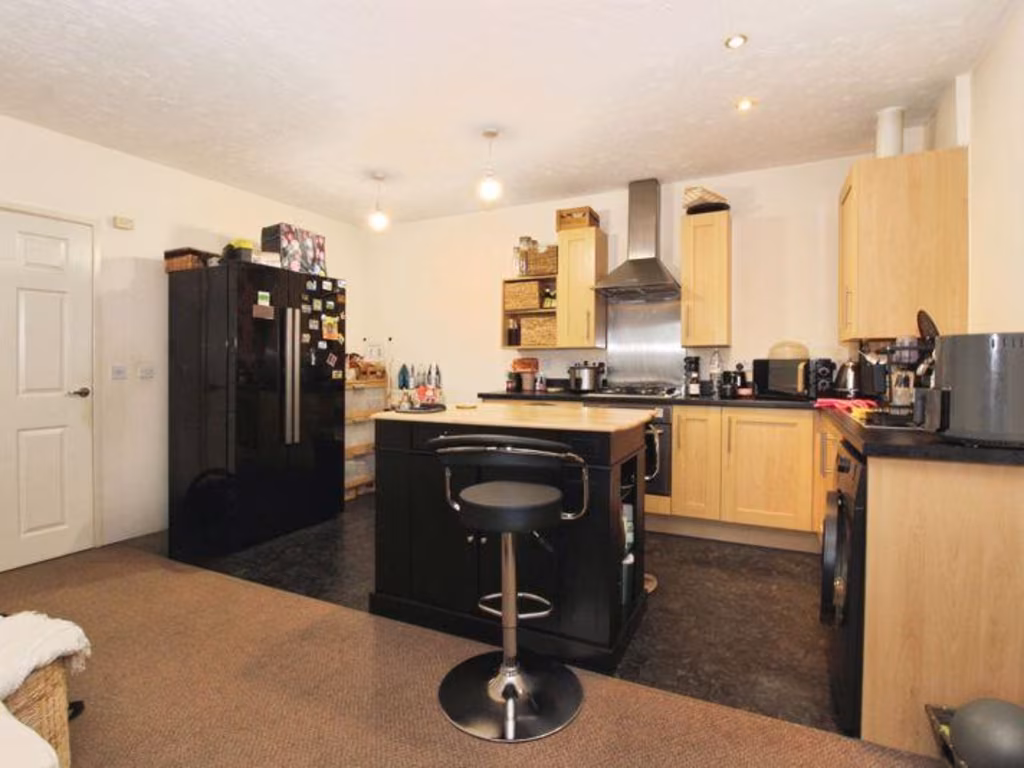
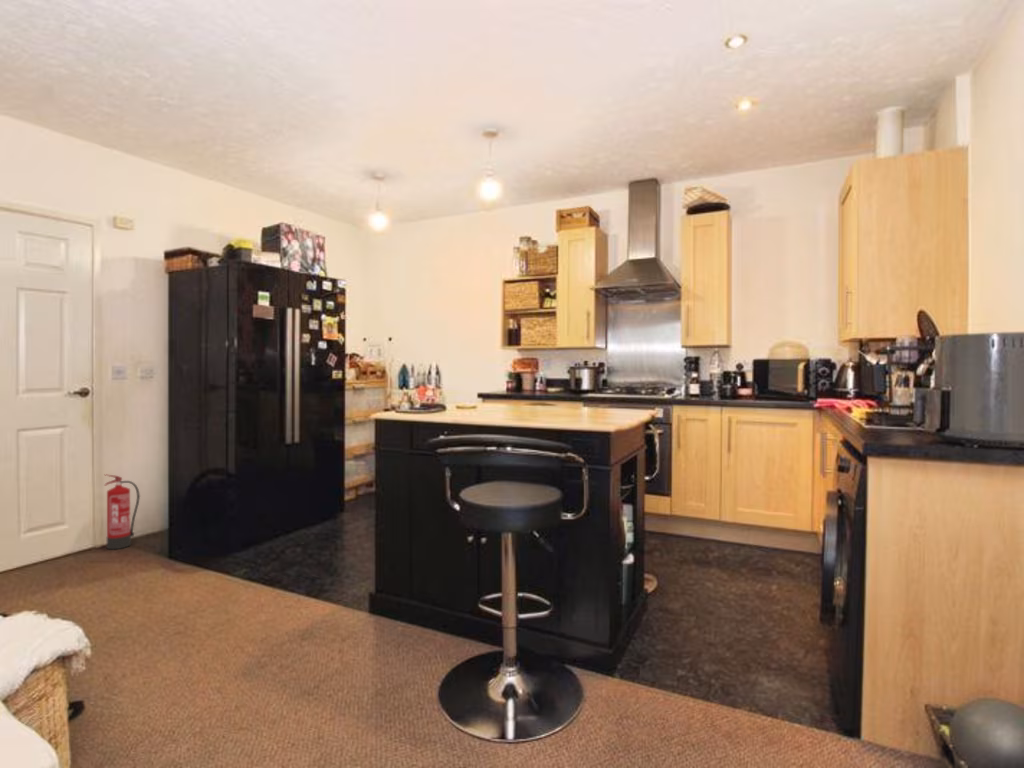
+ fire extinguisher [103,473,141,550]
